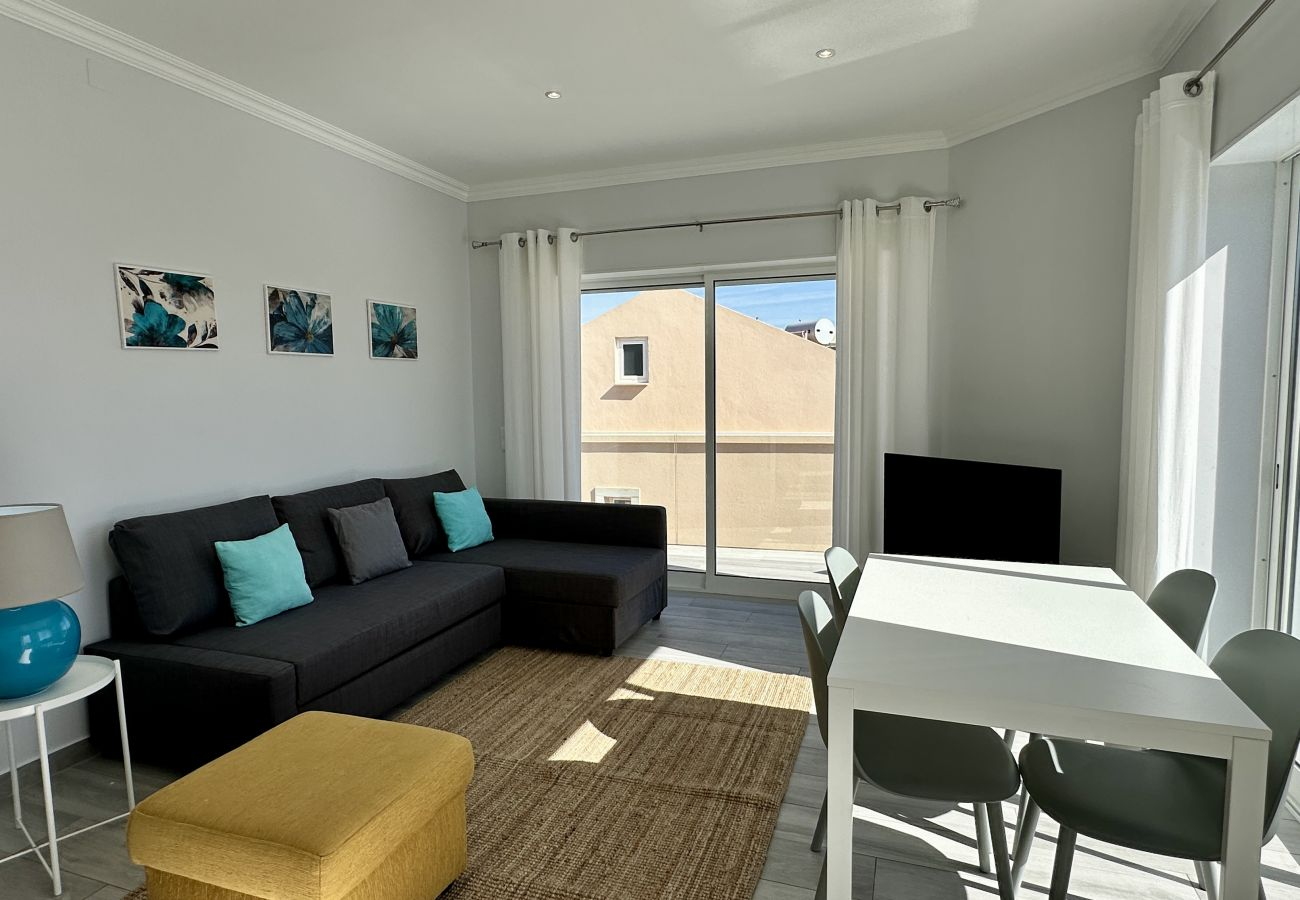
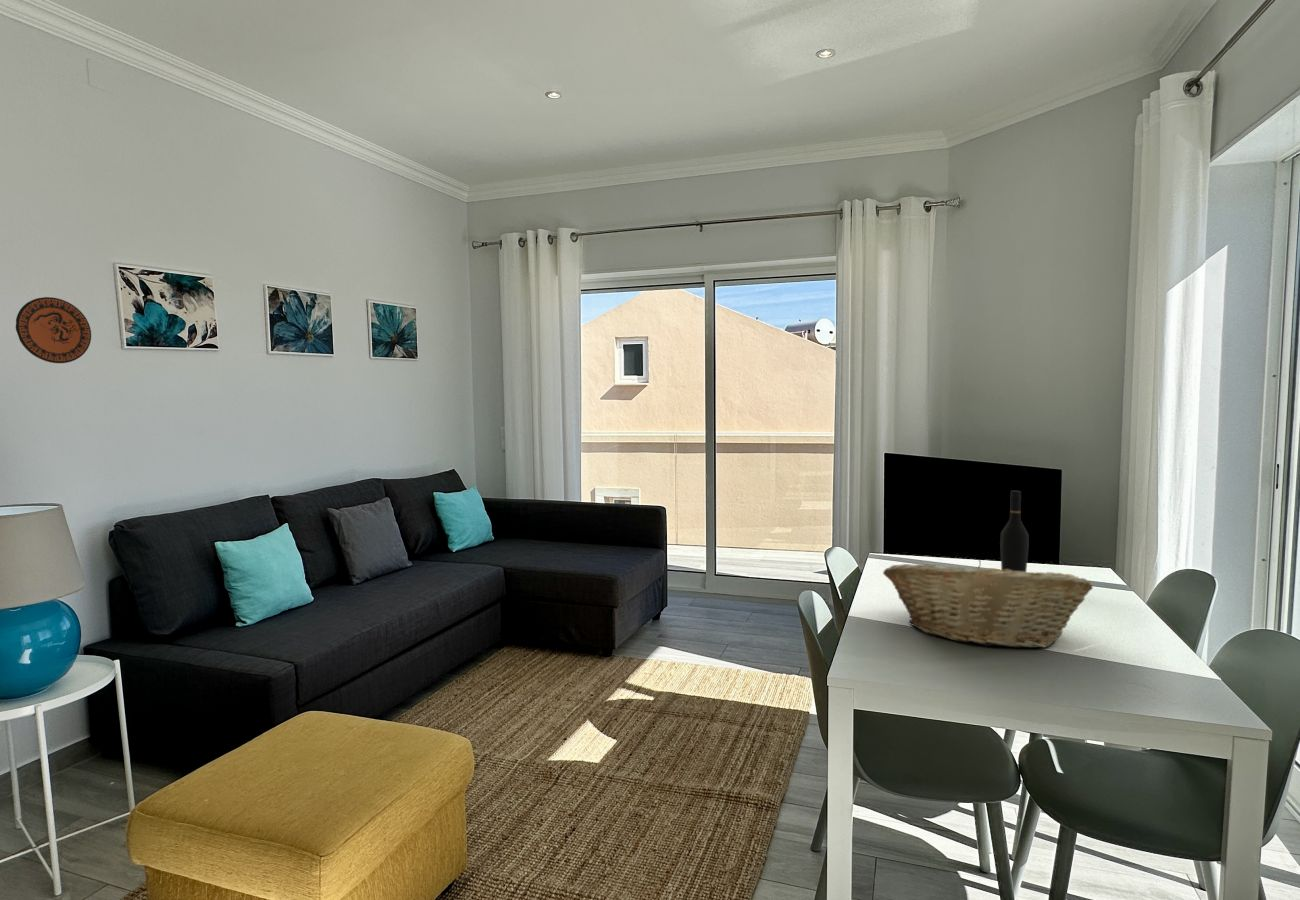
+ wine bottle [999,490,1030,572]
+ decorative plate [15,296,92,364]
+ fruit basket [882,558,1094,649]
